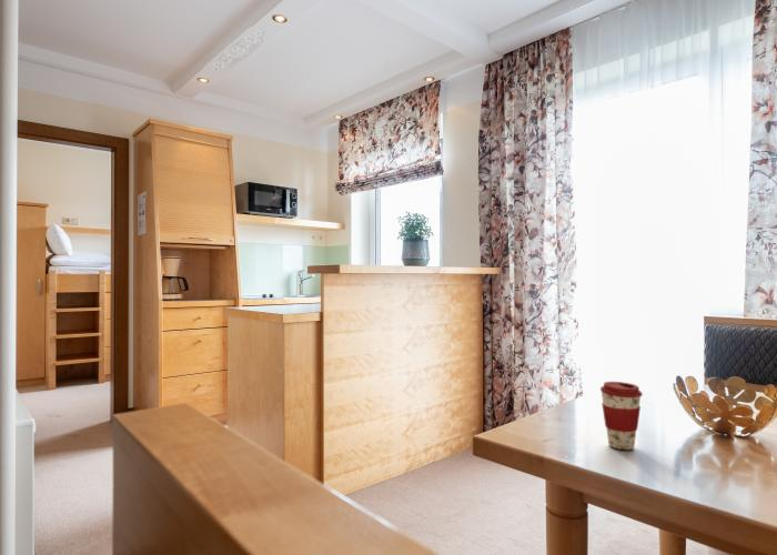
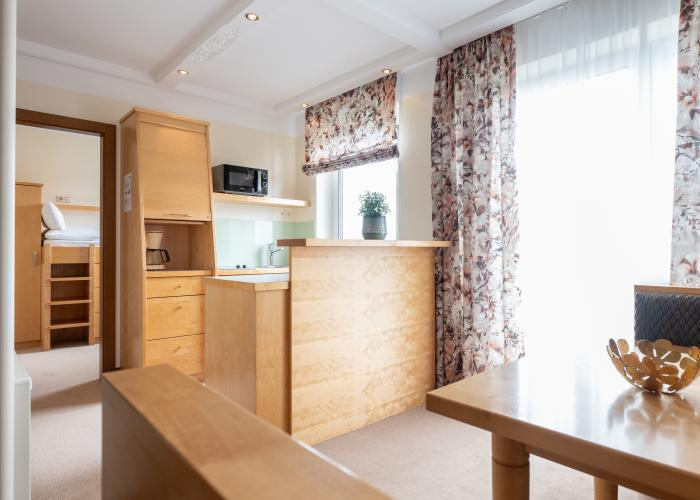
- coffee cup [599,381,644,451]
